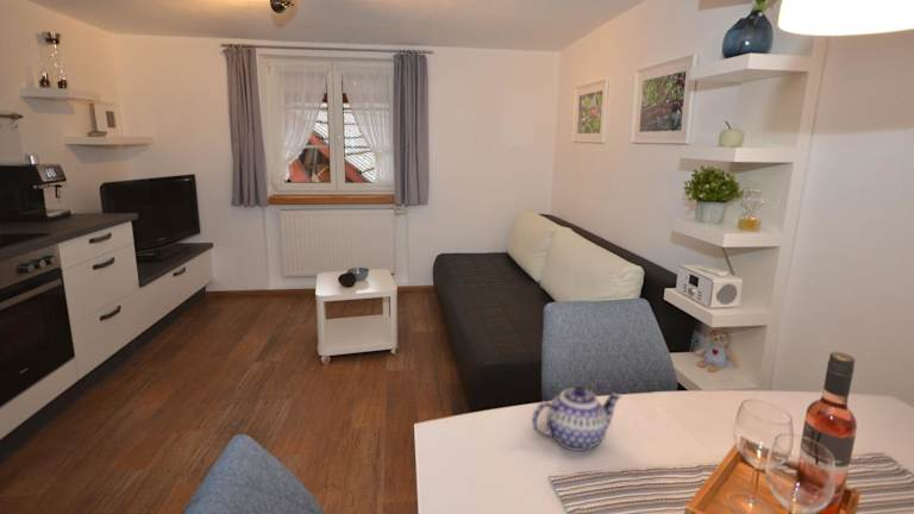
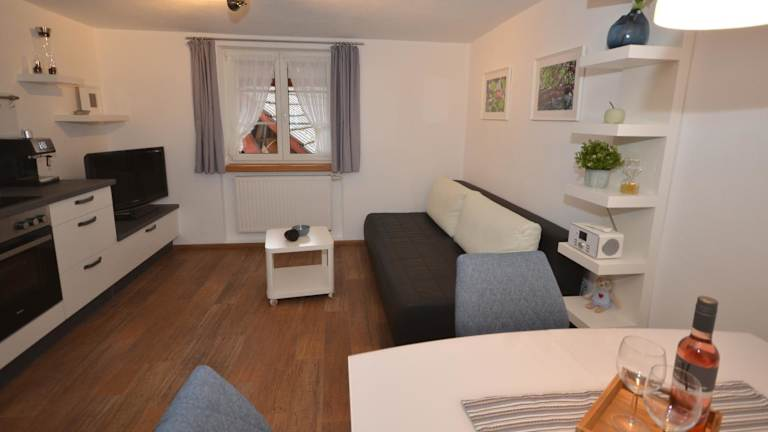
- teapot [531,386,622,452]
